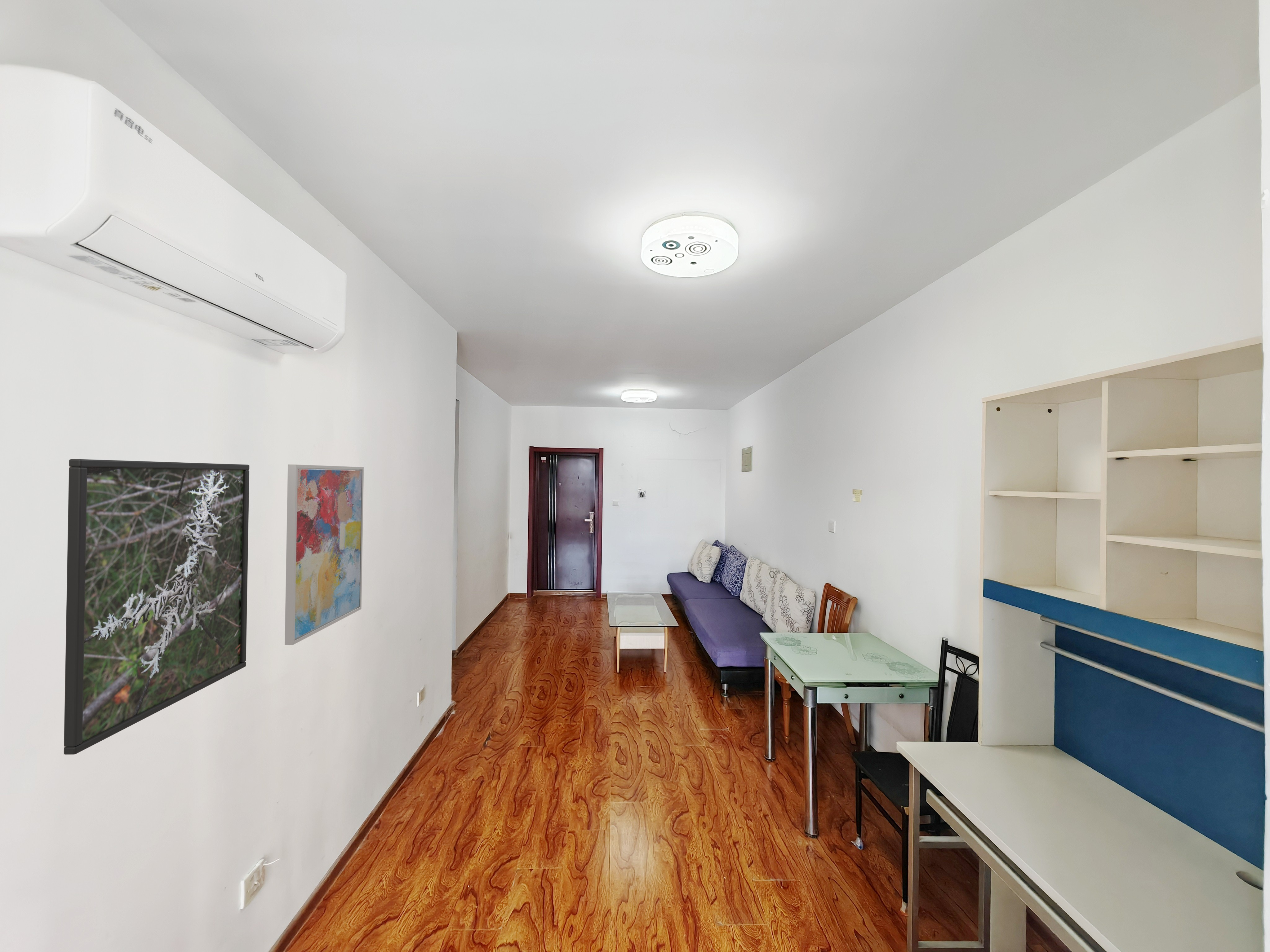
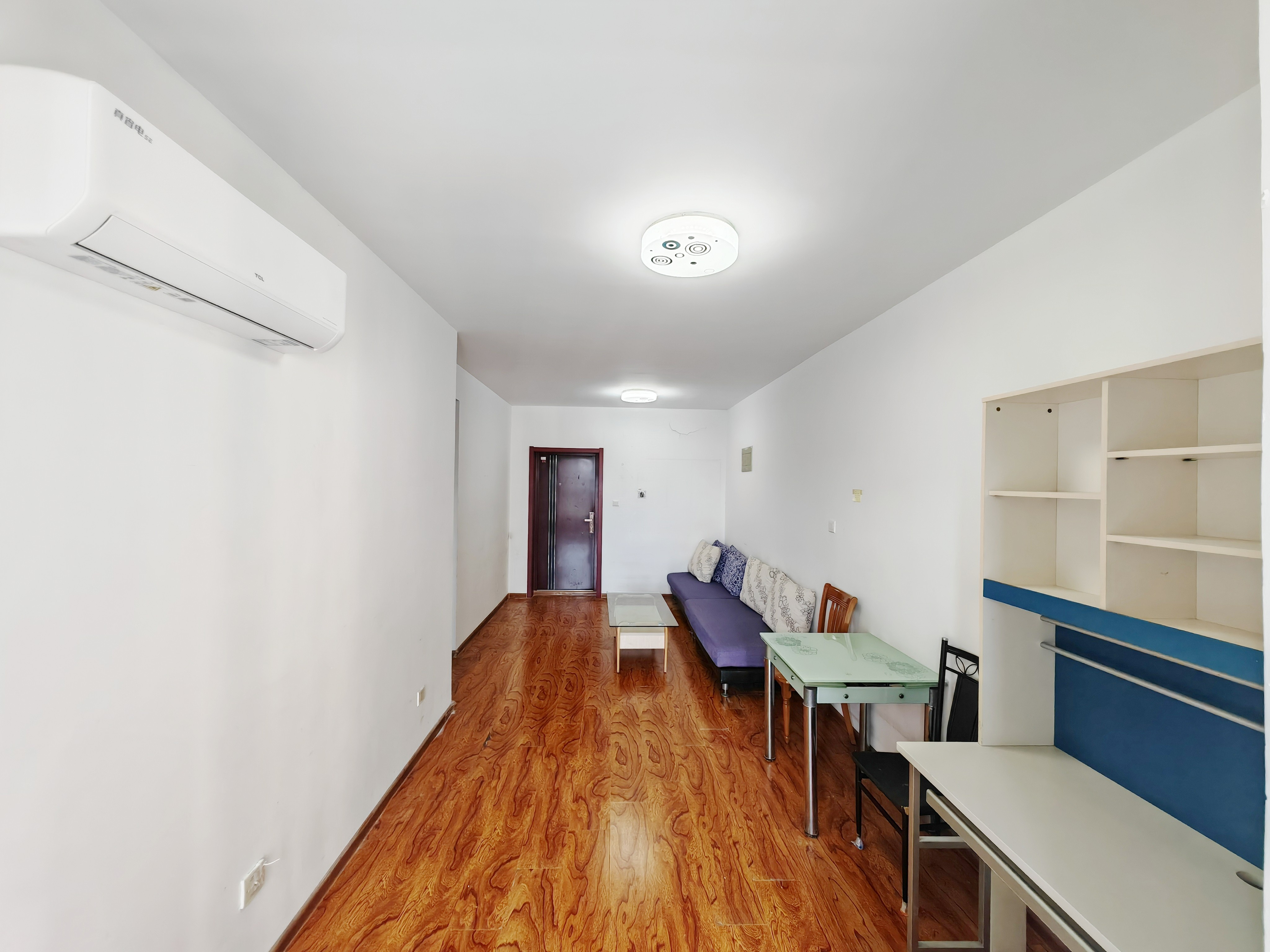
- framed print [64,459,250,755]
- wall art [284,464,364,646]
